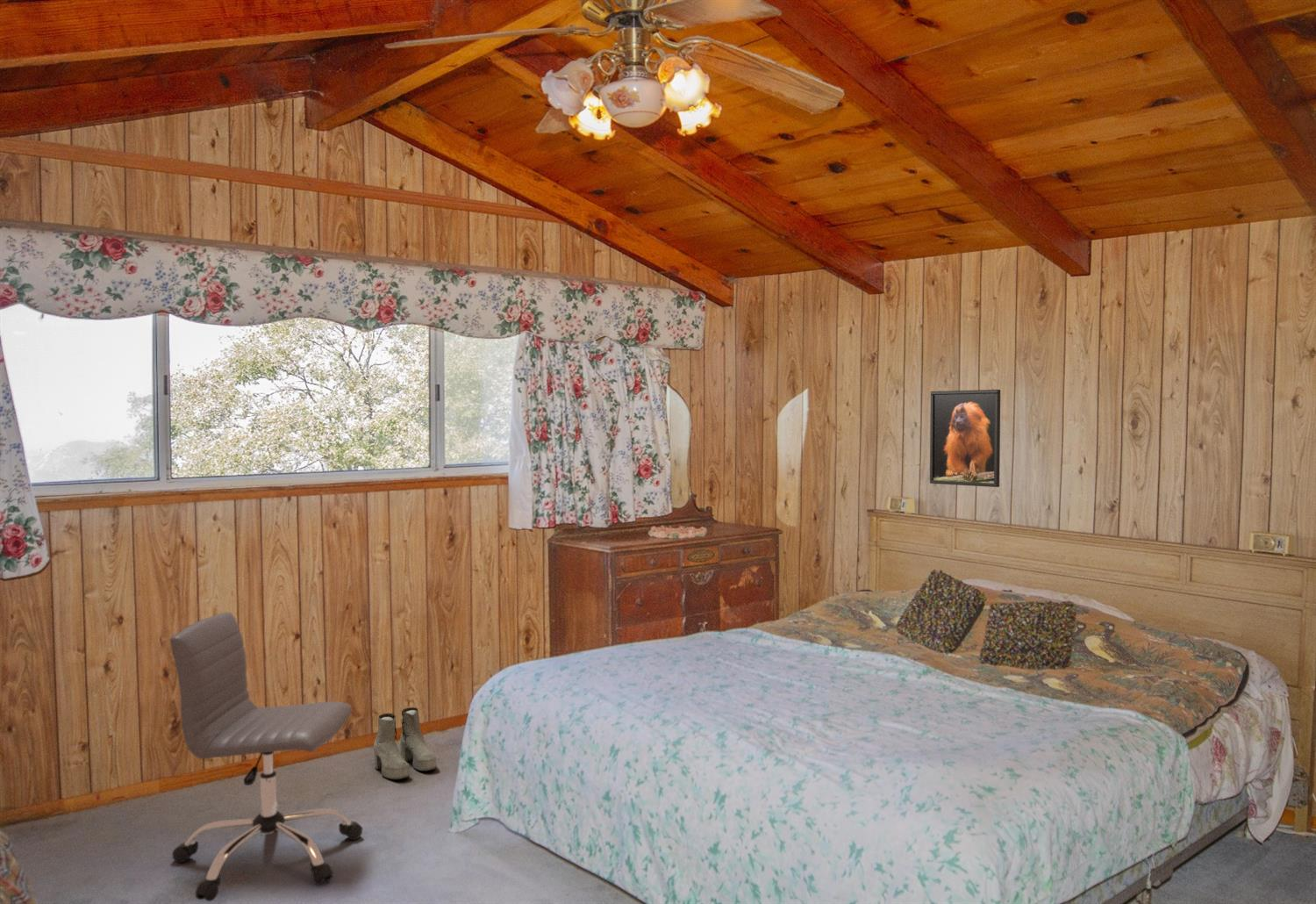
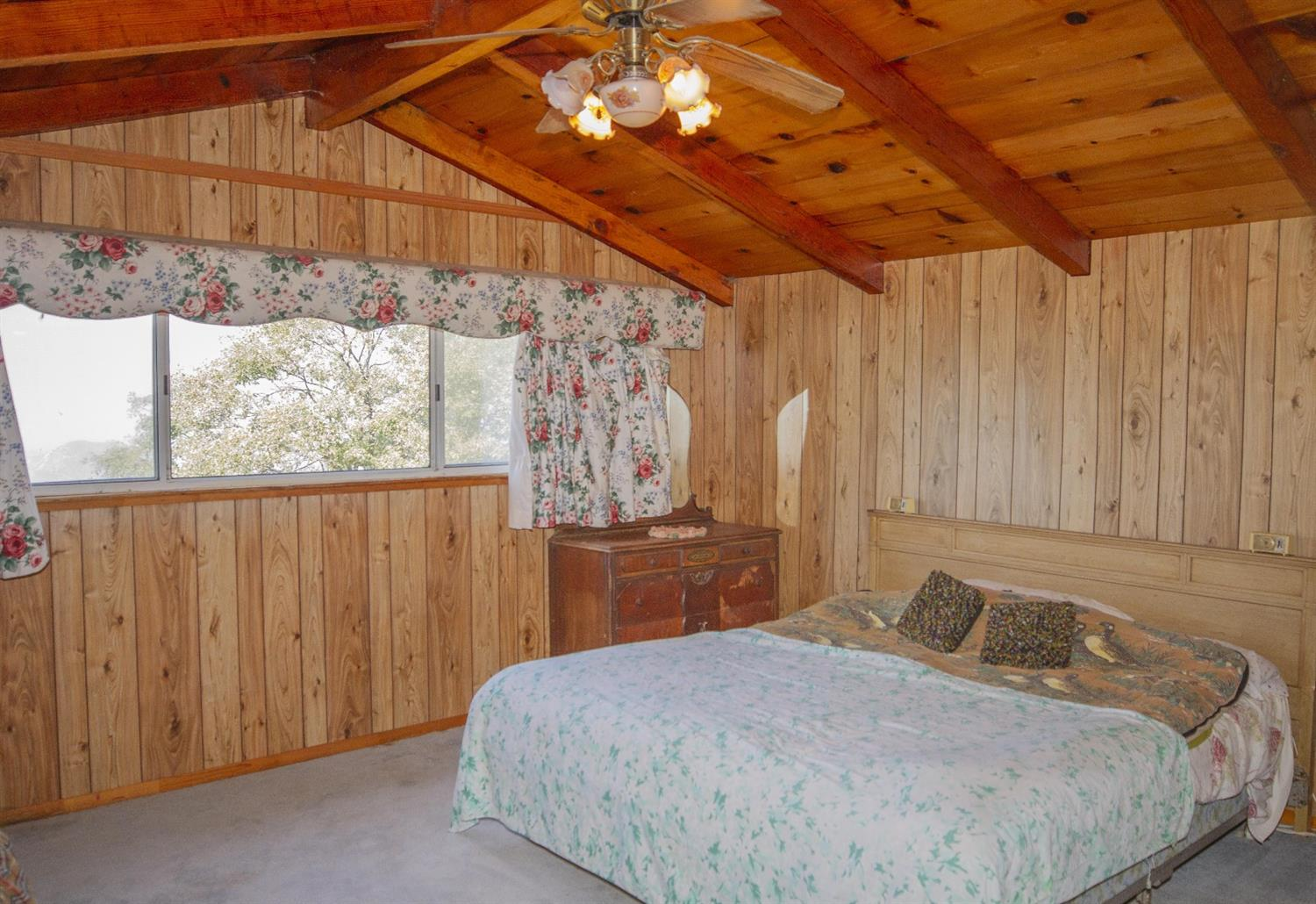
- boots [373,707,437,780]
- chair [169,612,363,902]
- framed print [929,389,1001,488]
